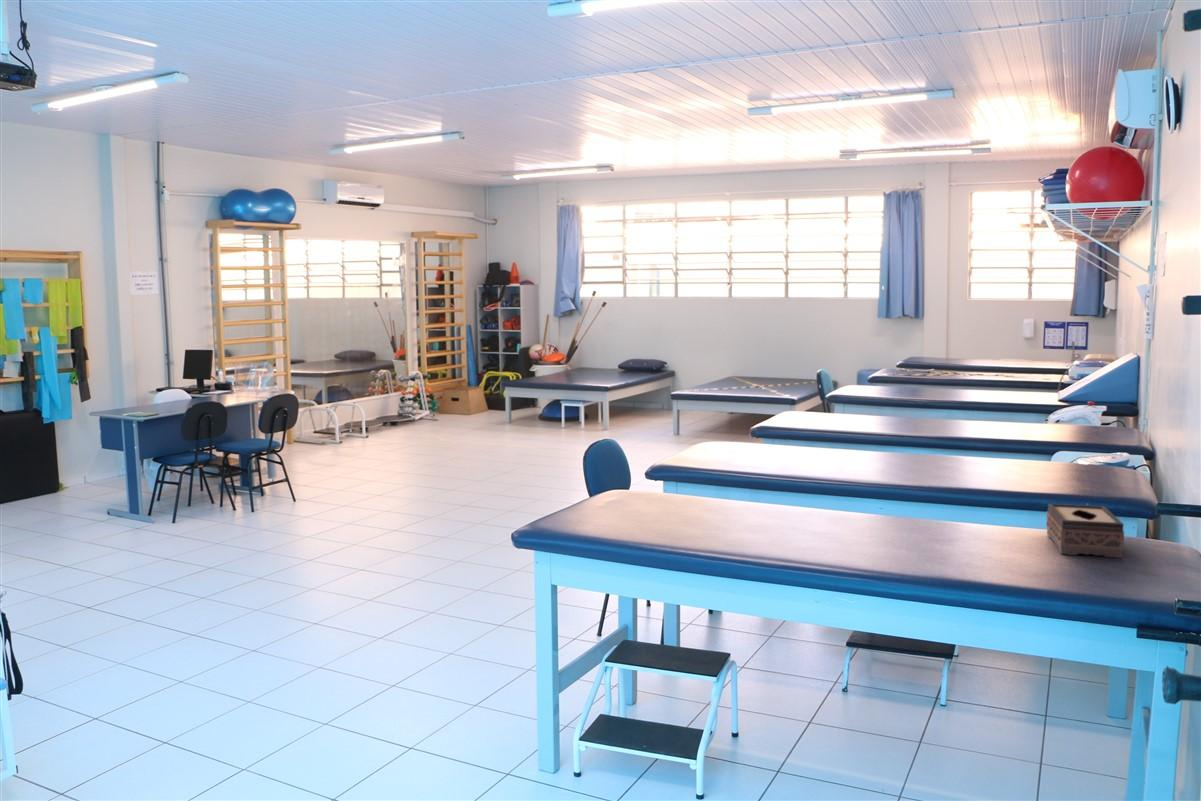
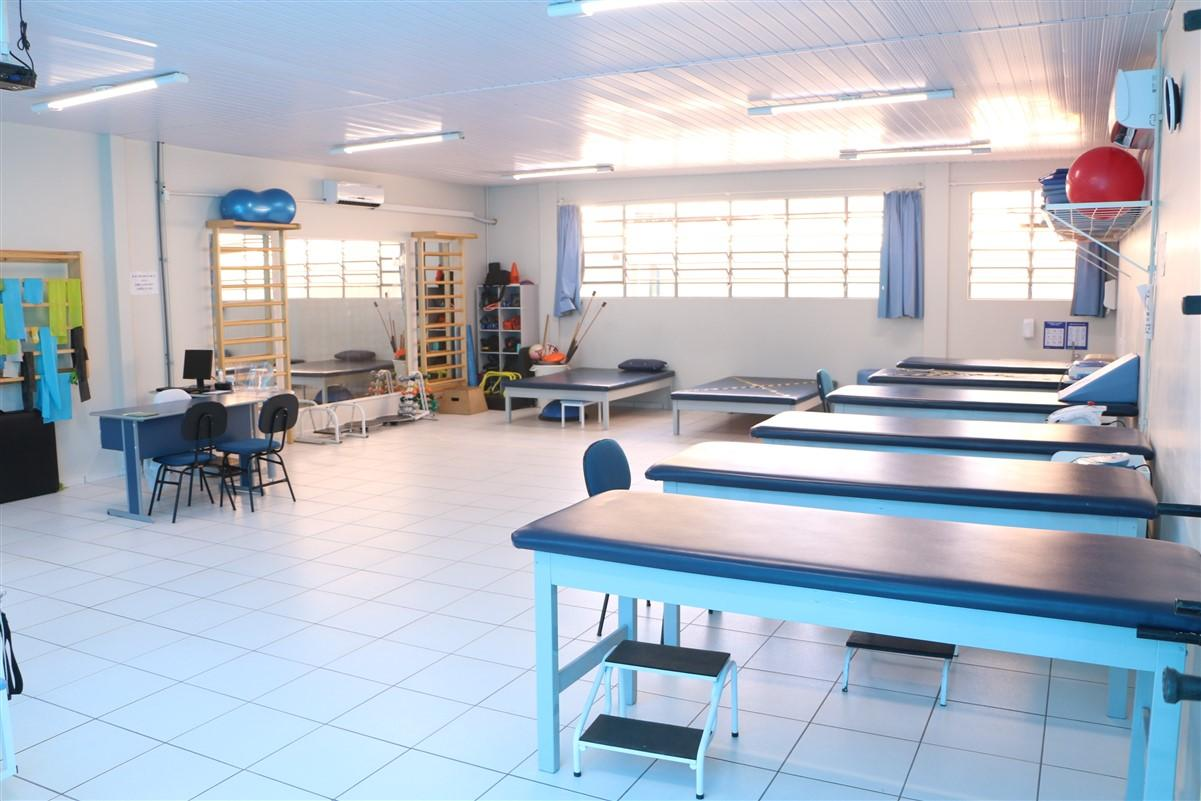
- tissue box [1045,503,1125,559]
